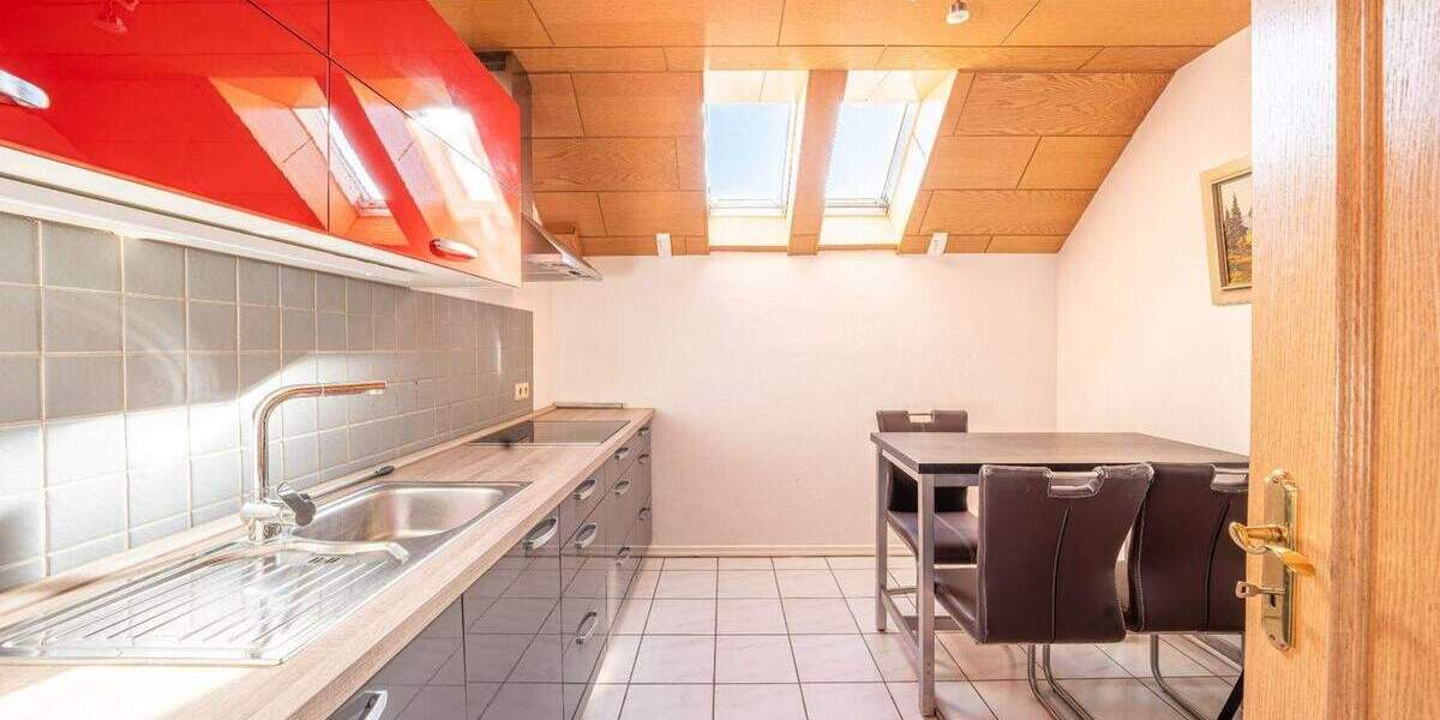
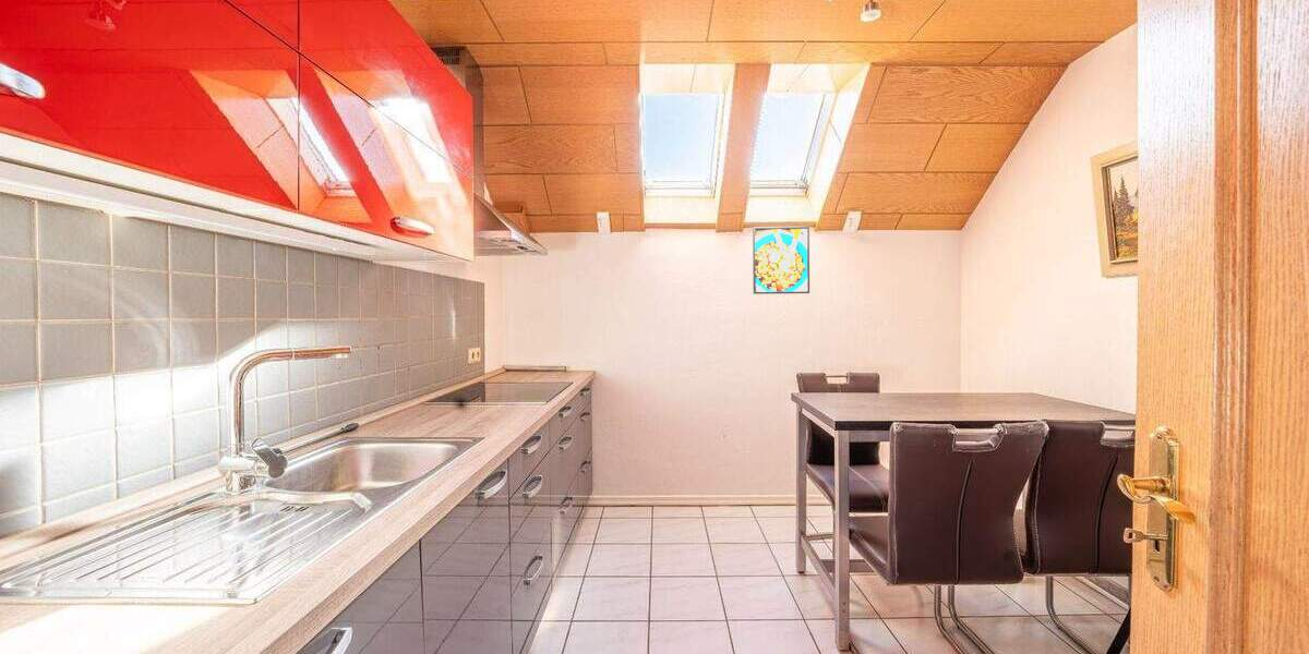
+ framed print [752,226,810,295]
